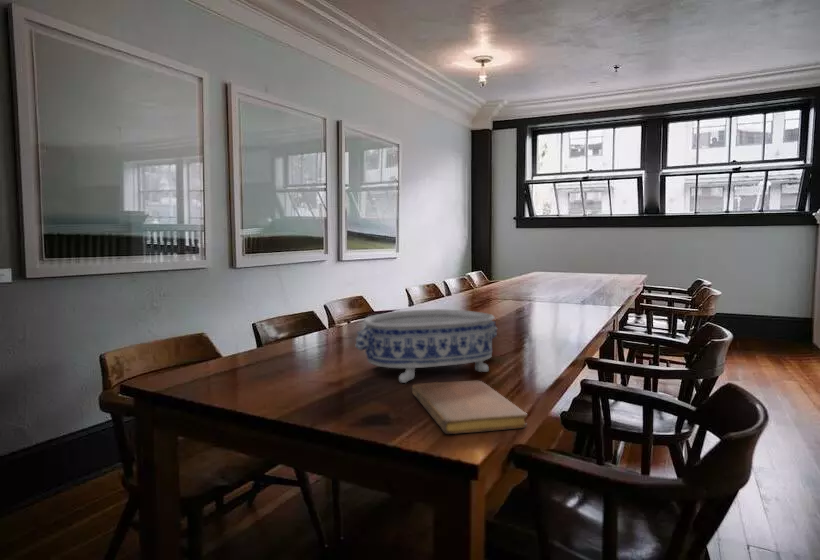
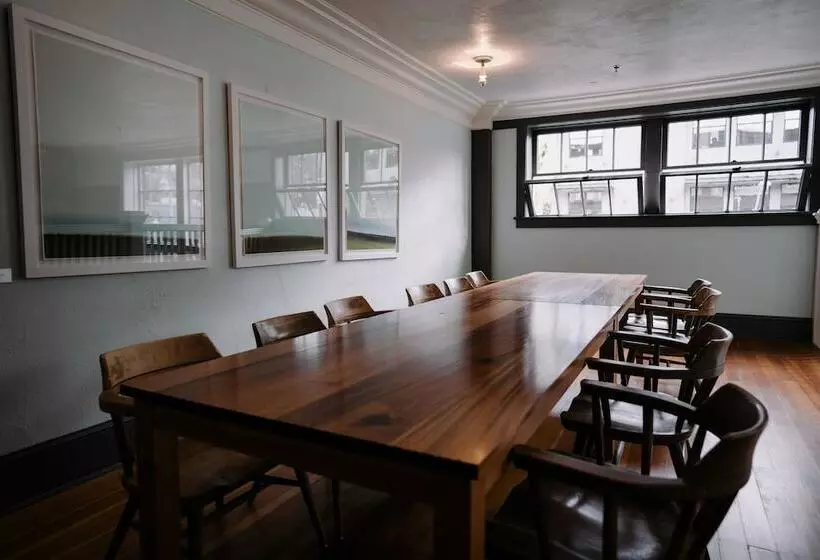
- notebook [411,380,528,435]
- decorative bowl [354,308,498,384]
